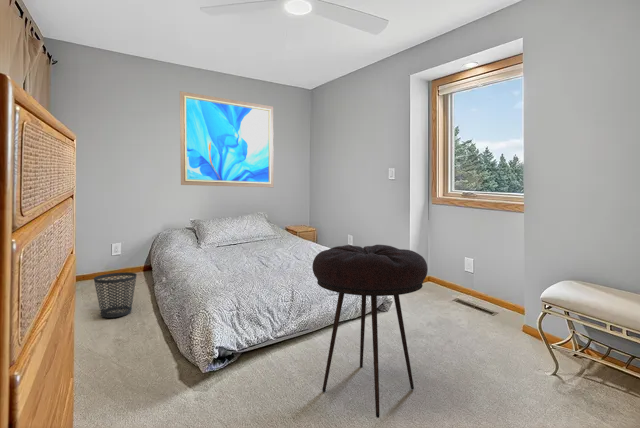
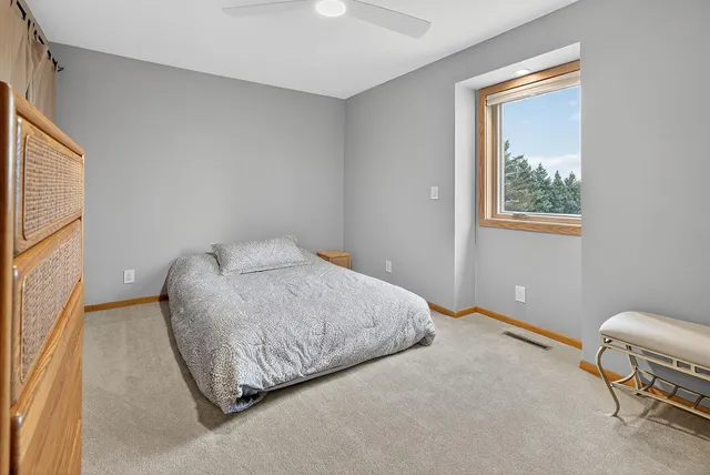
- wastebasket [93,272,138,319]
- stool [311,244,428,419]
- wall art [179,90,275,188]
